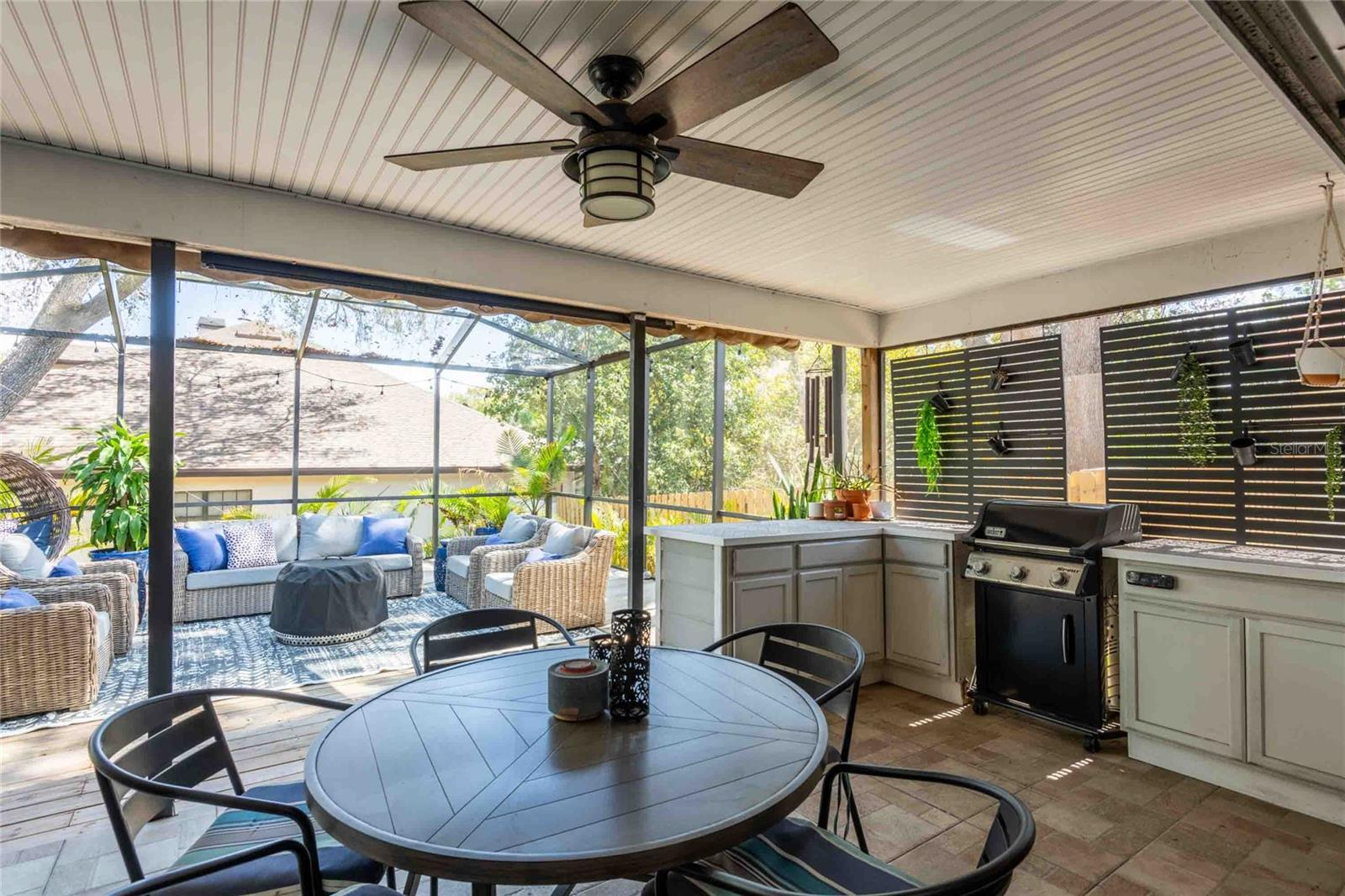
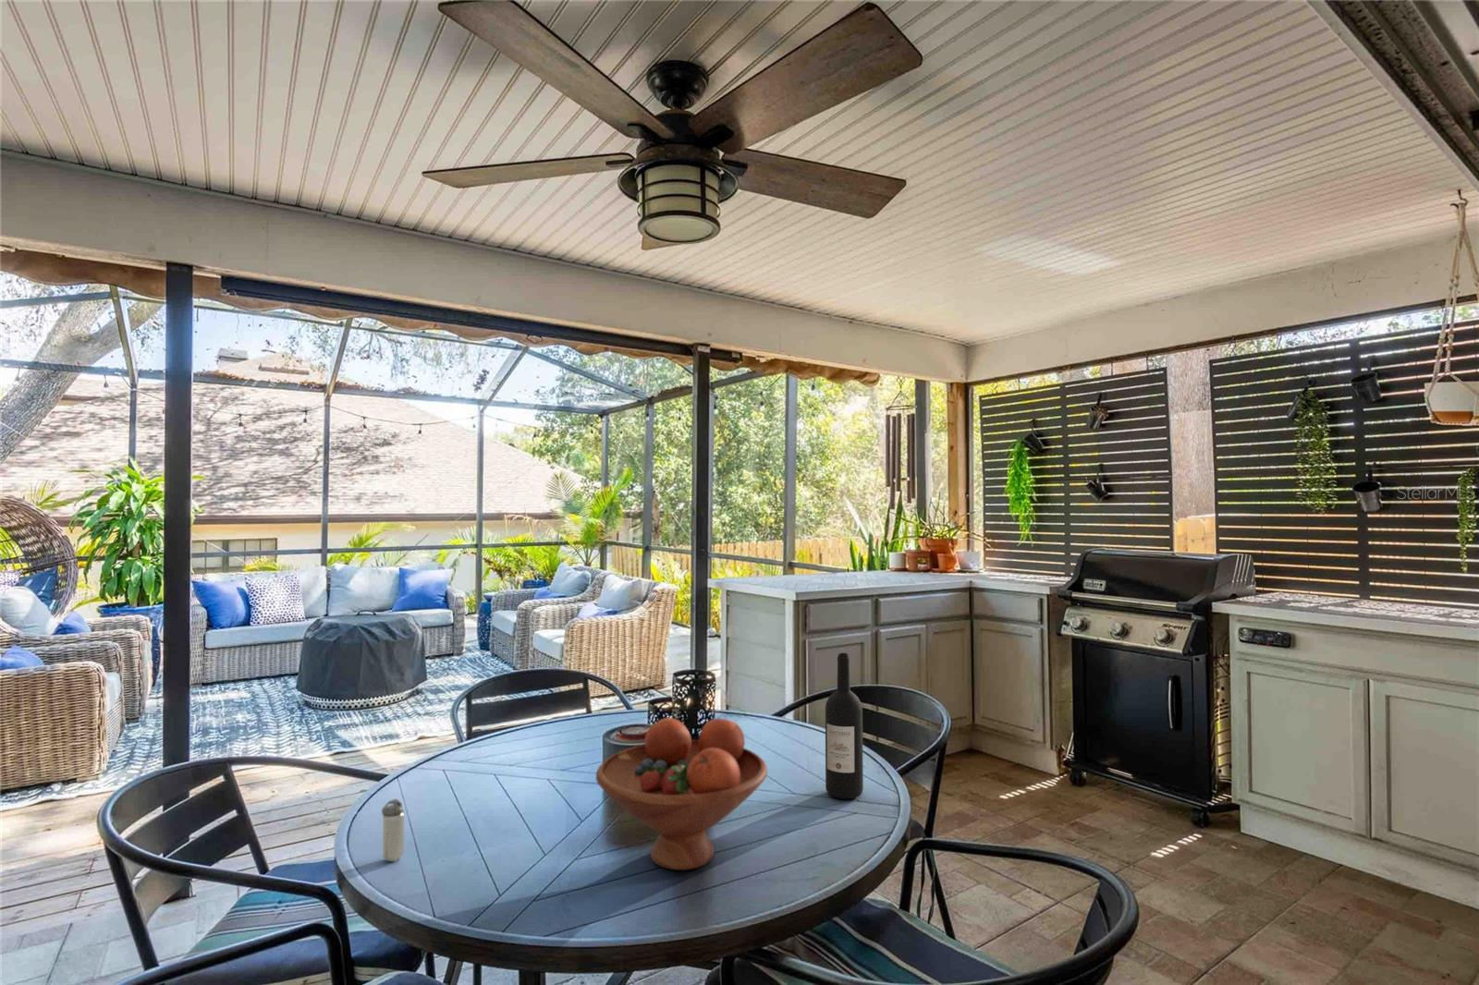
+ fruit bowl [595,717,769,872]
+ shaker [380,798,406,862]
+ wine bottle [825,652,864,799]
